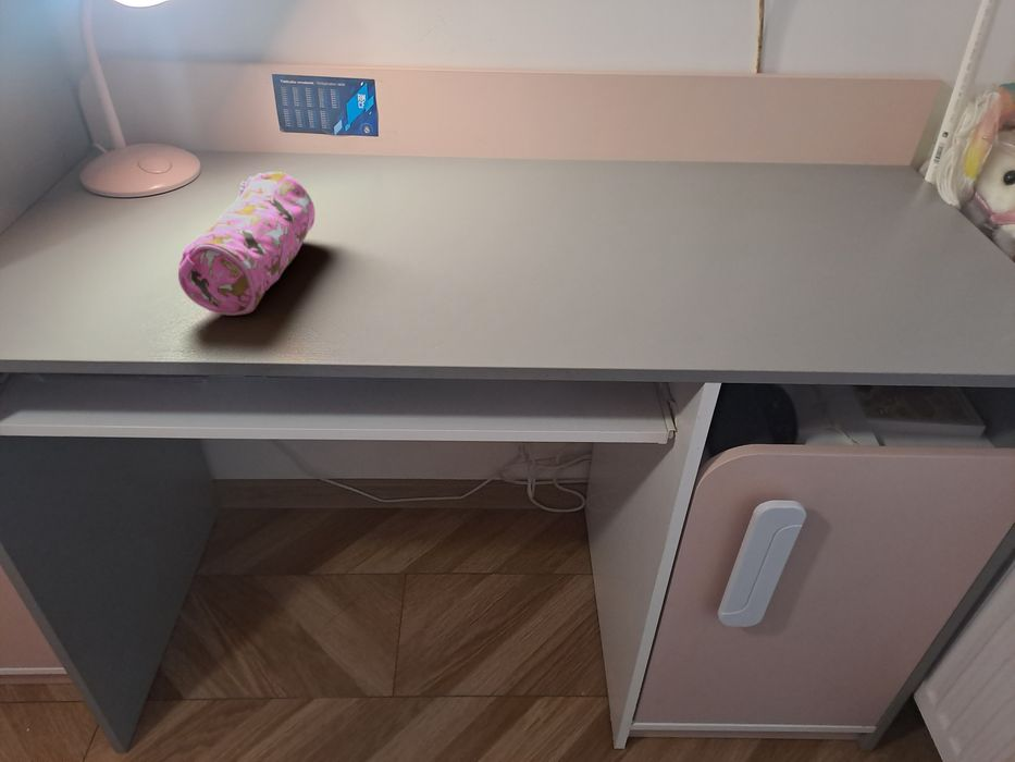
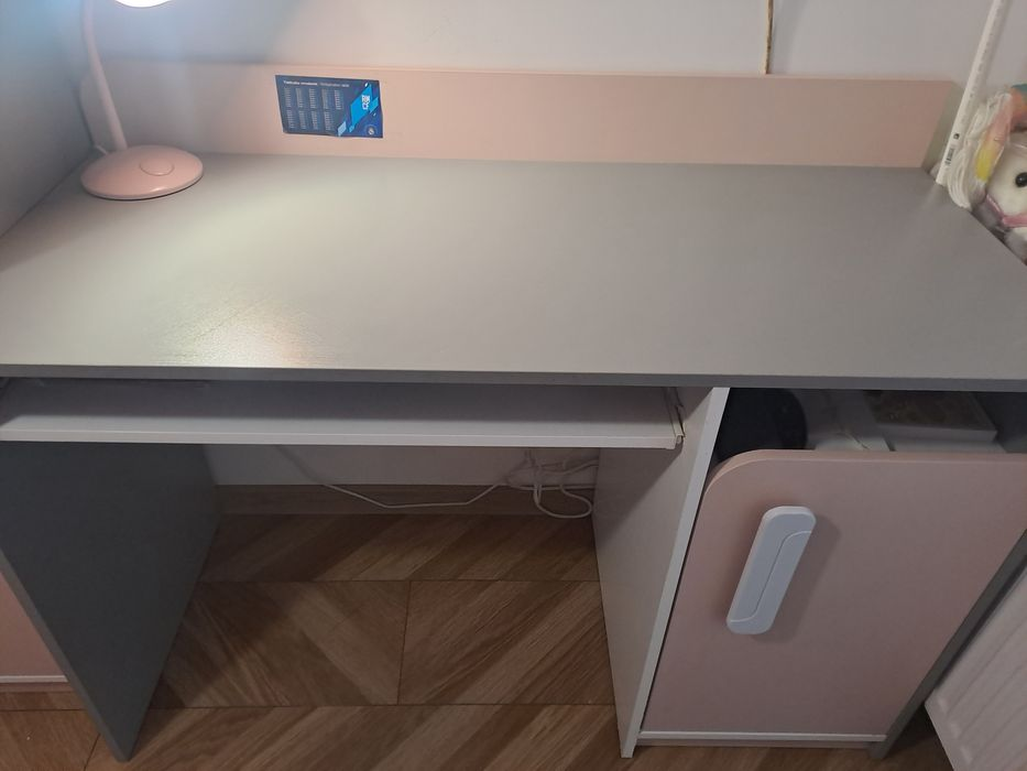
- pencil case [177,171,317,317]
